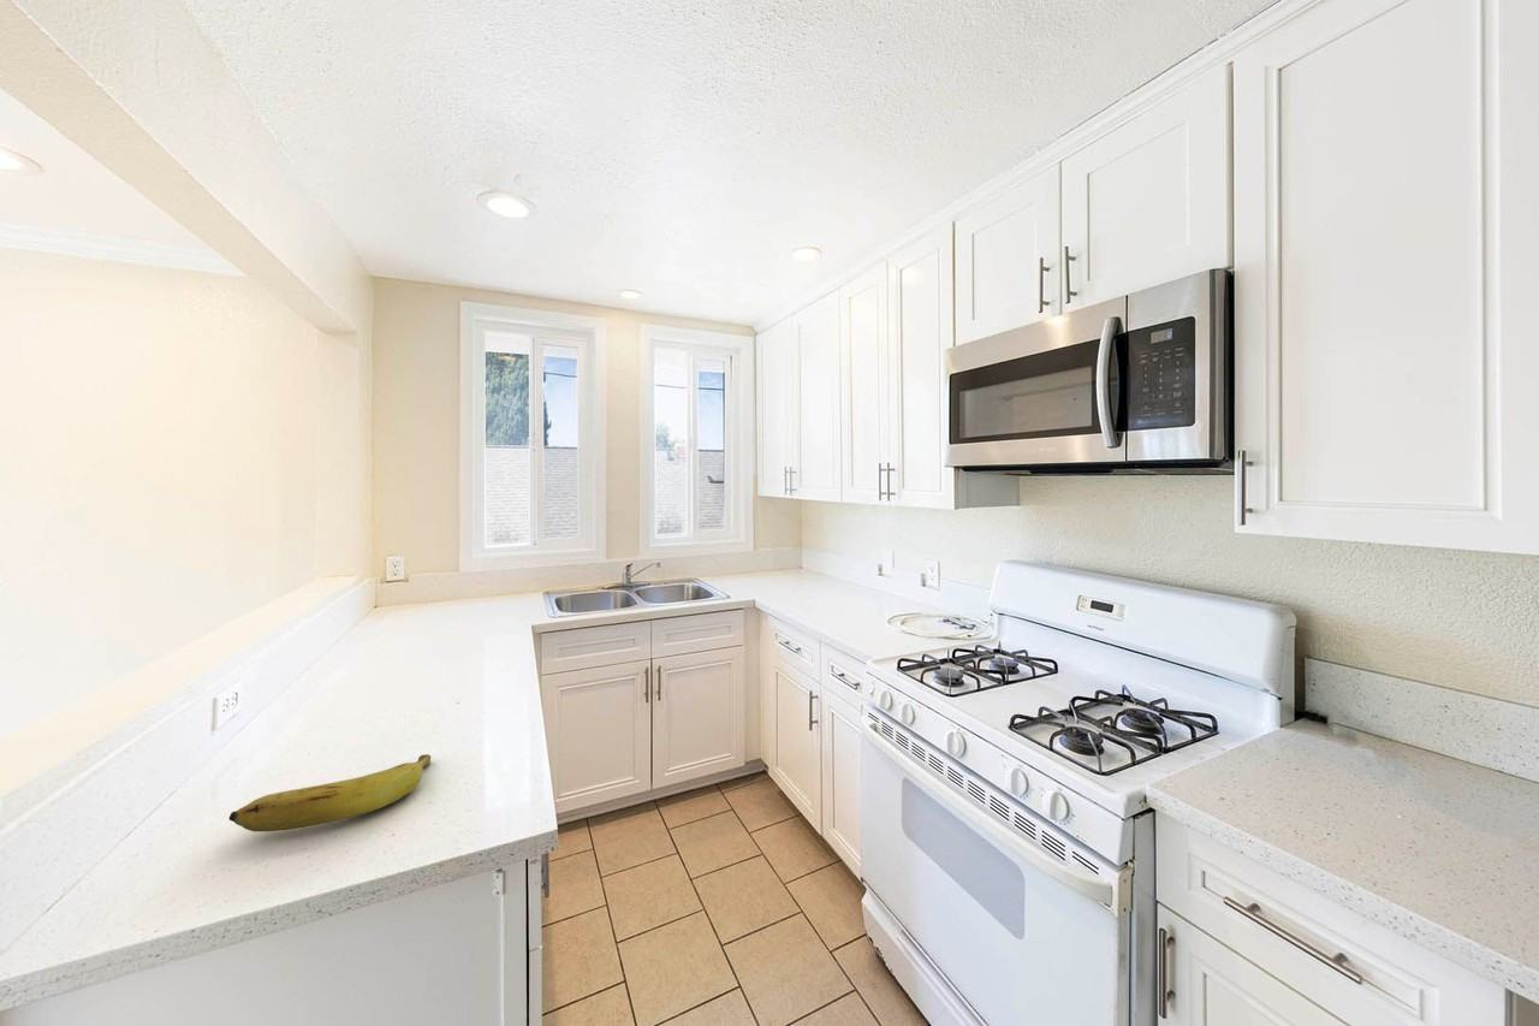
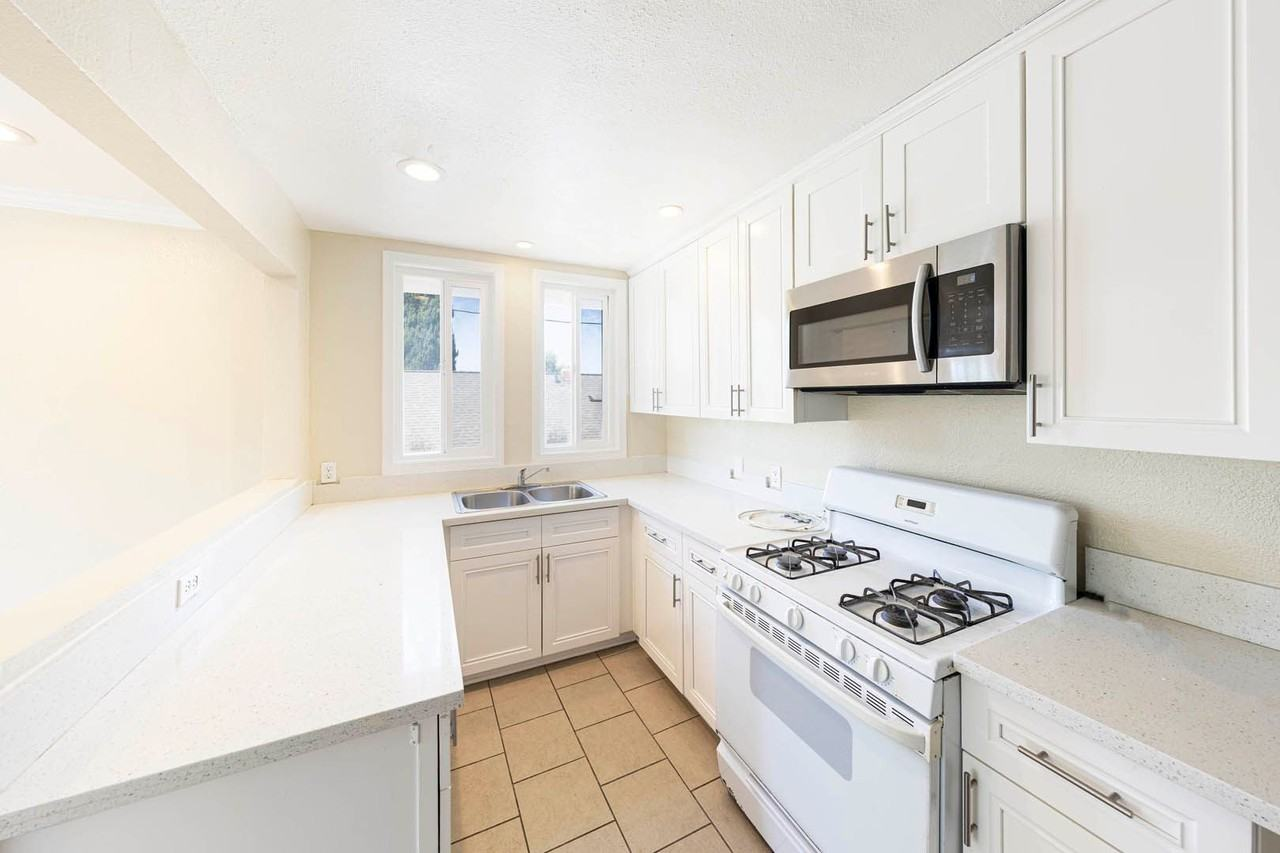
- banana [228,753,432,832]
